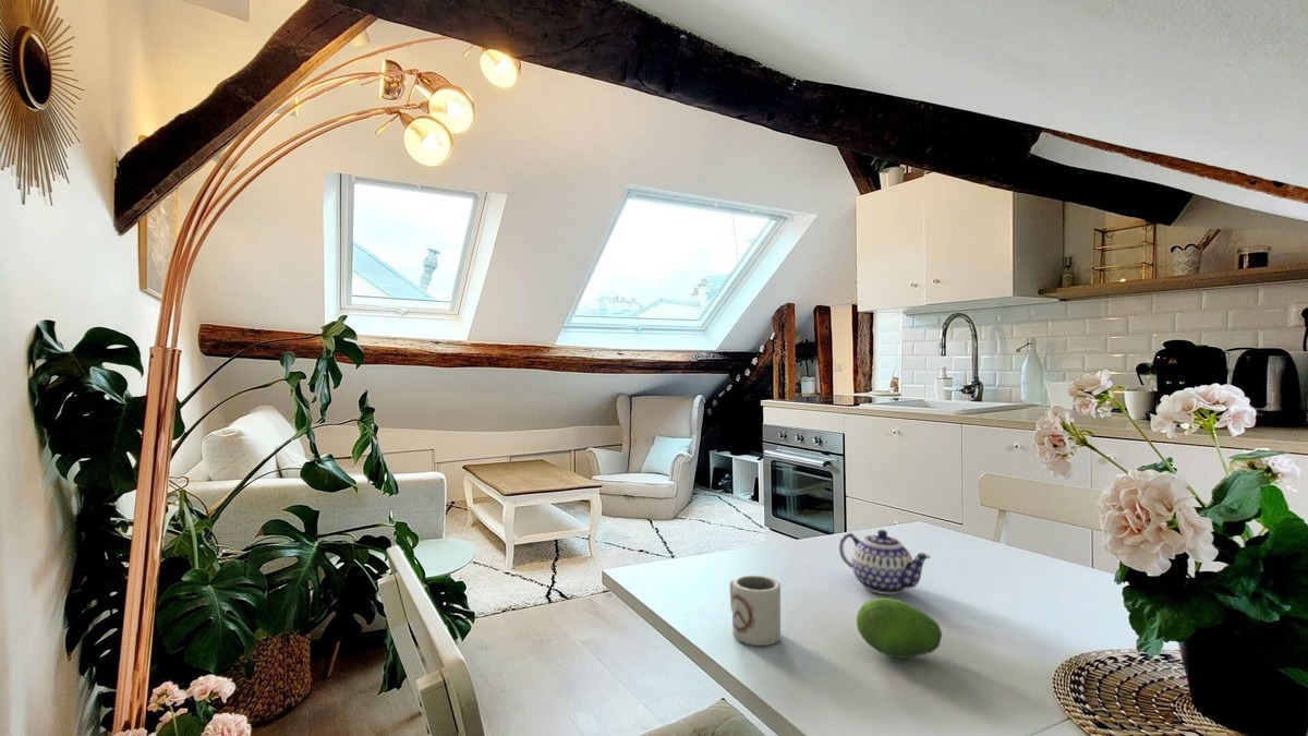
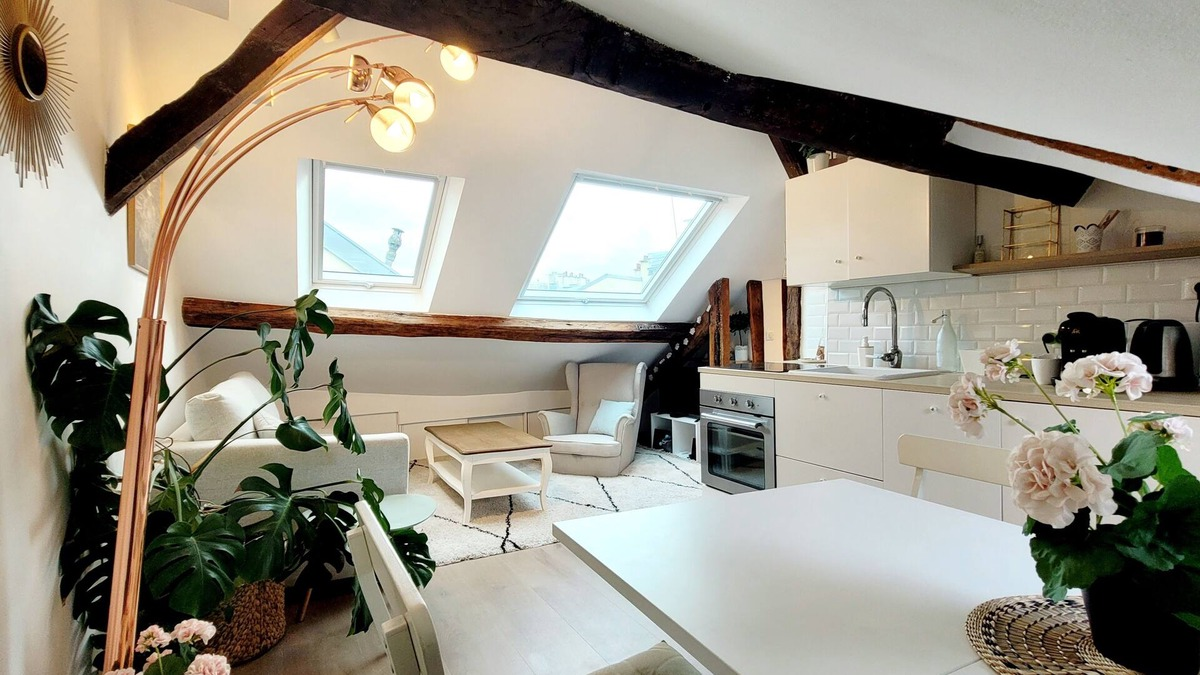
- fruit [856,596,943,659]
- teapot [838,529,932,595]
- cup [729,574,782,647]
